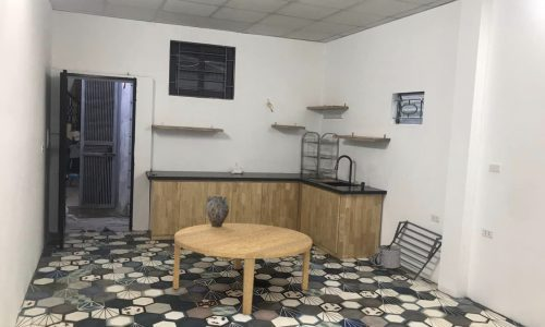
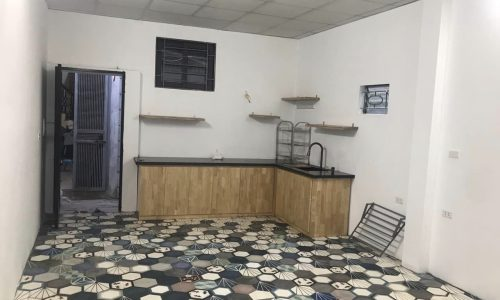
- ceramic jug [205,194,230,228]
- bucket [370,244,402,270]
- dining table [172,222,313,316]
